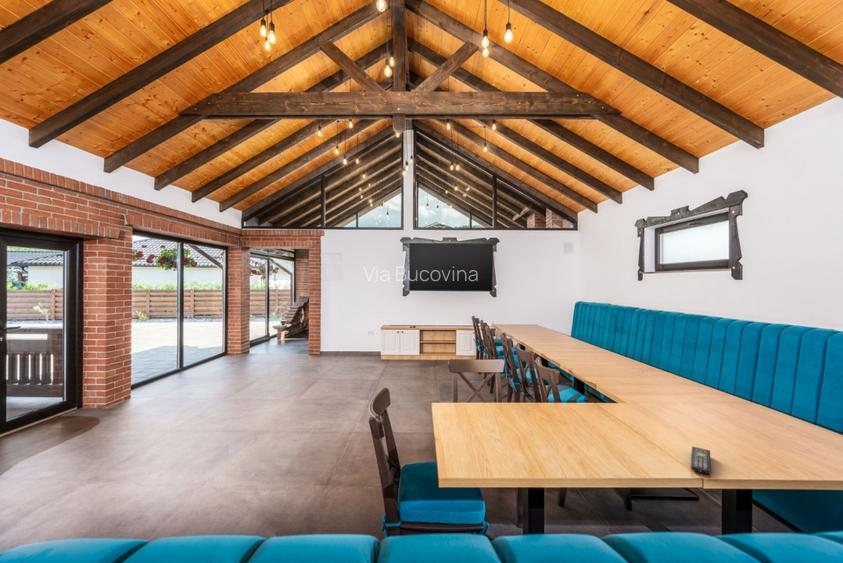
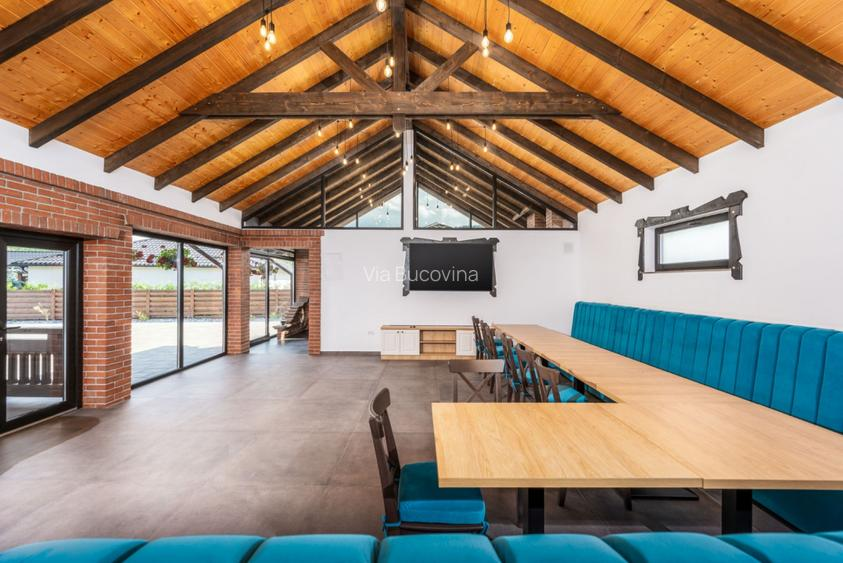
- remote control [690,445,711,475]
